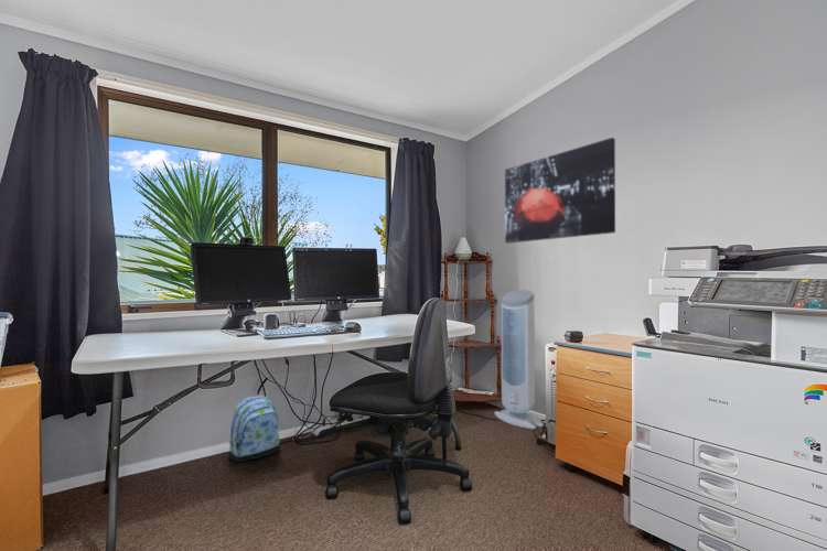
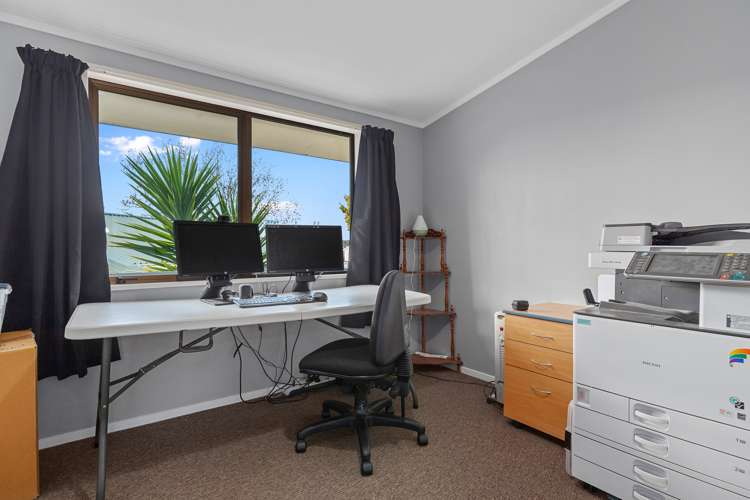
- wall art [504,137,616,245]
- air purifier [493,289,545,431]
- backpack [227,395,281,463]
